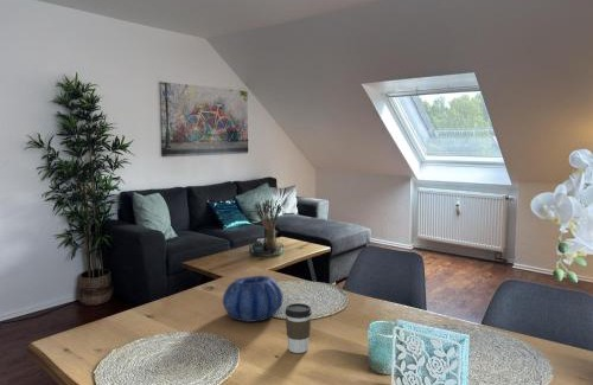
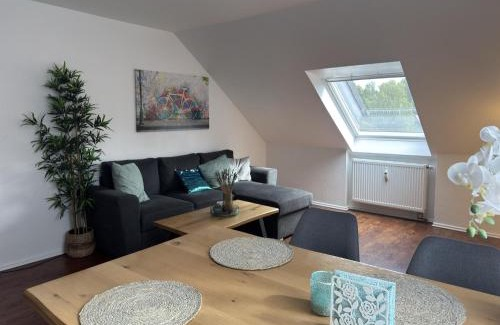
- coffee cup [283,302,313,354]
- decorative bowl [222,275,285,323]
